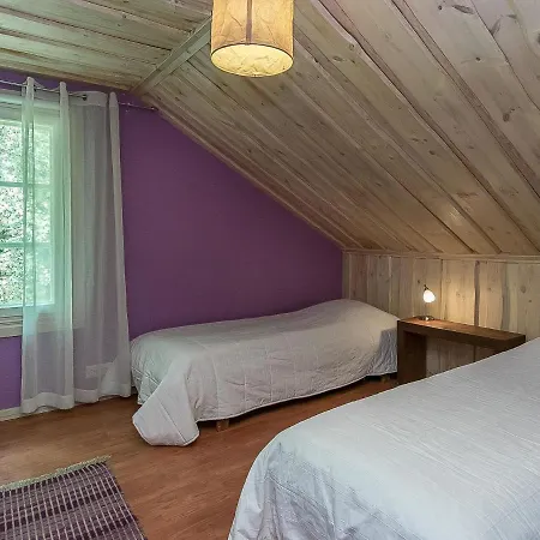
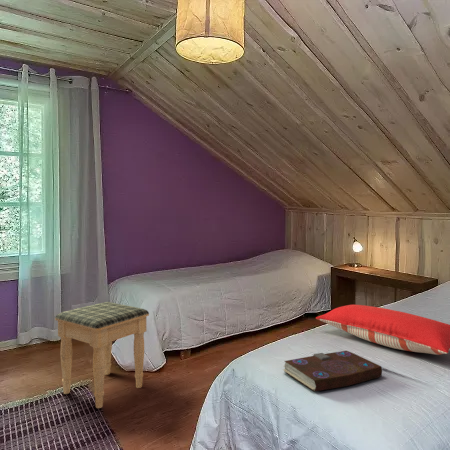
+ pillow [315,304,450,356]
+ footstool [54,301,150,409]
+ book [282,350,383,393]
